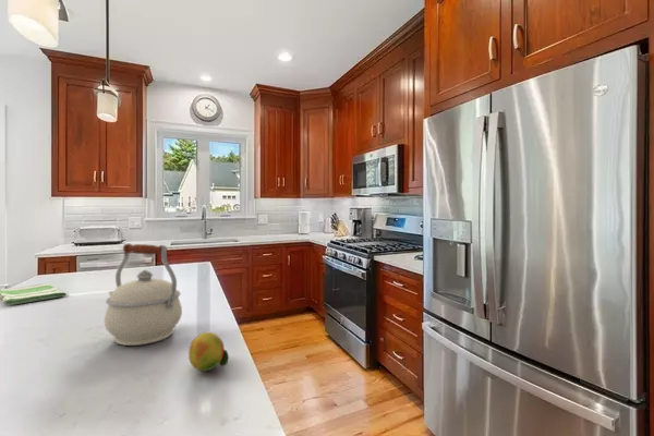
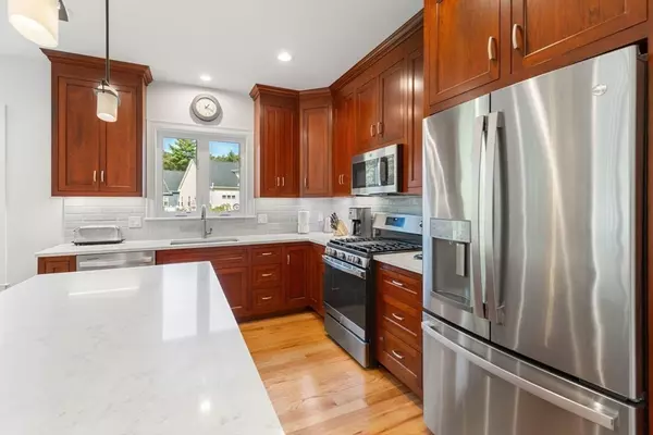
- dish towel [0,282,68,306]
- kettle [104,243,183,347]
- fruit [187,331,230,372]
